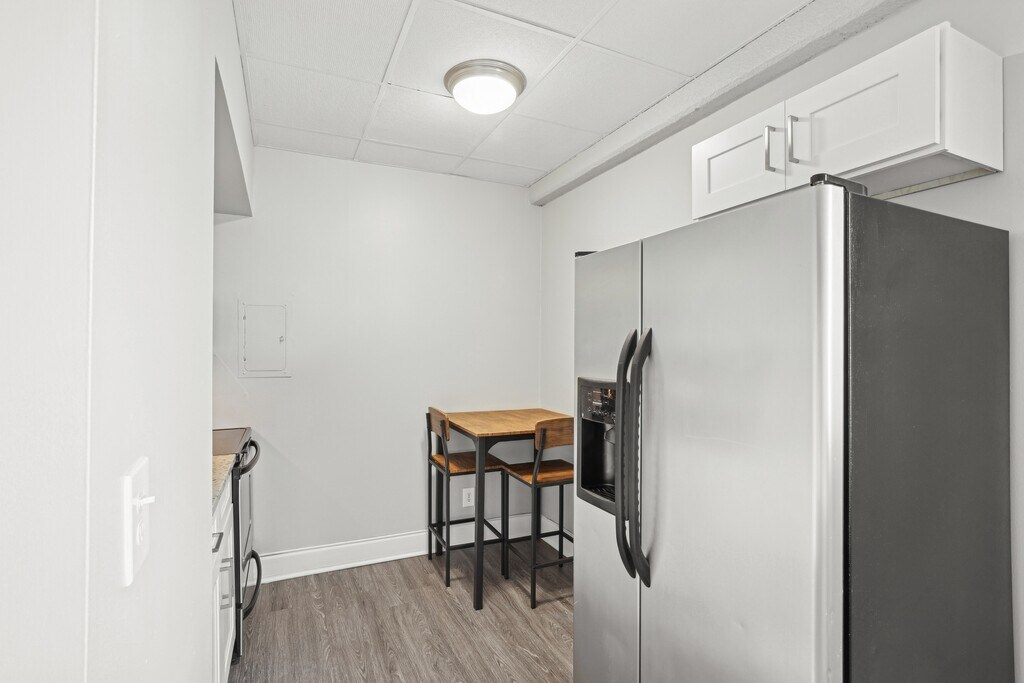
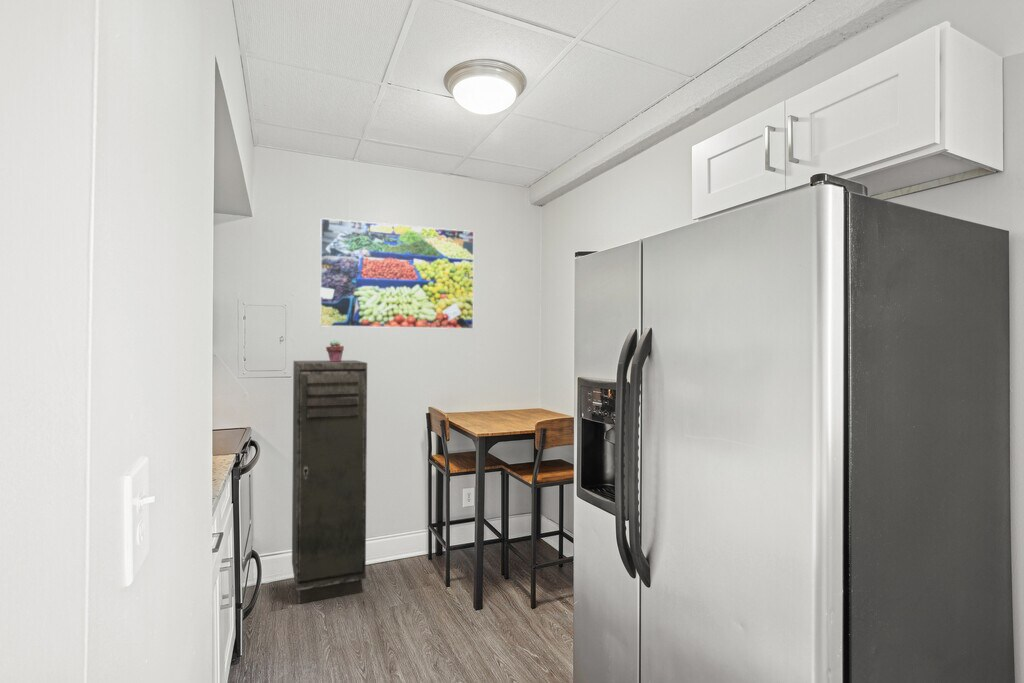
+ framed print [319,217,475,330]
+ storage cabinet [291,359,368,605]
+ potted succulent [325,339,345,362]
